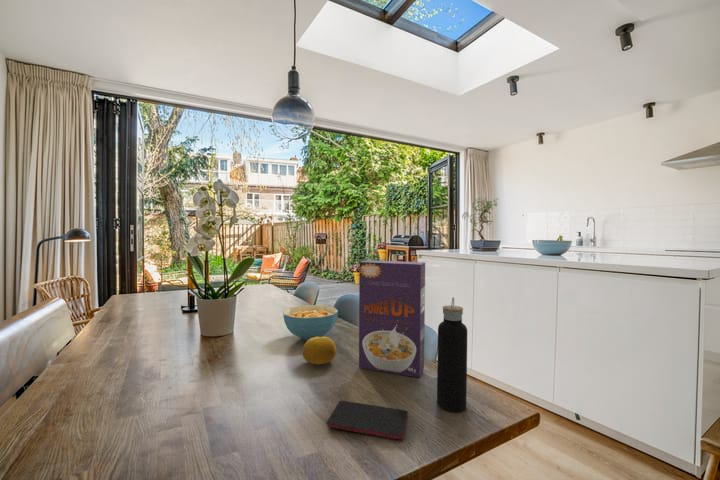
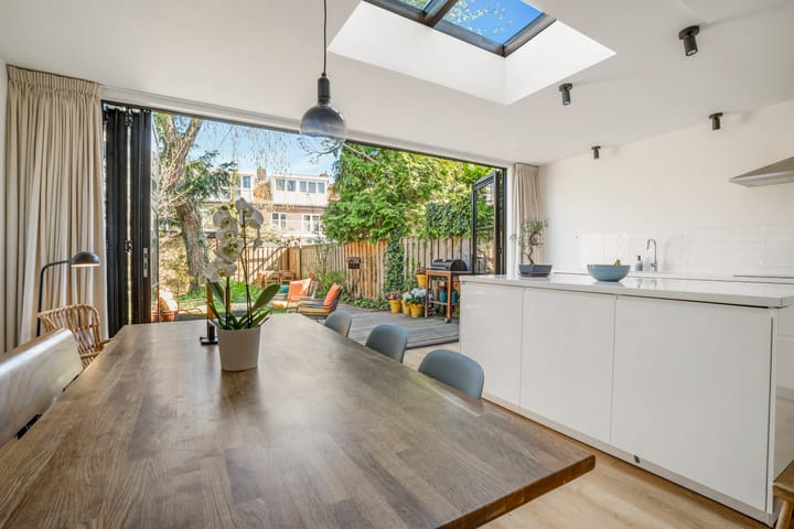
- cereal box [358,259,426,379]
- fruit [301,336,338,365]
- water bottle [436,296,468,413]
- smartphone [326,400,409,441]
- cereal bowl [282,304,339,341]
